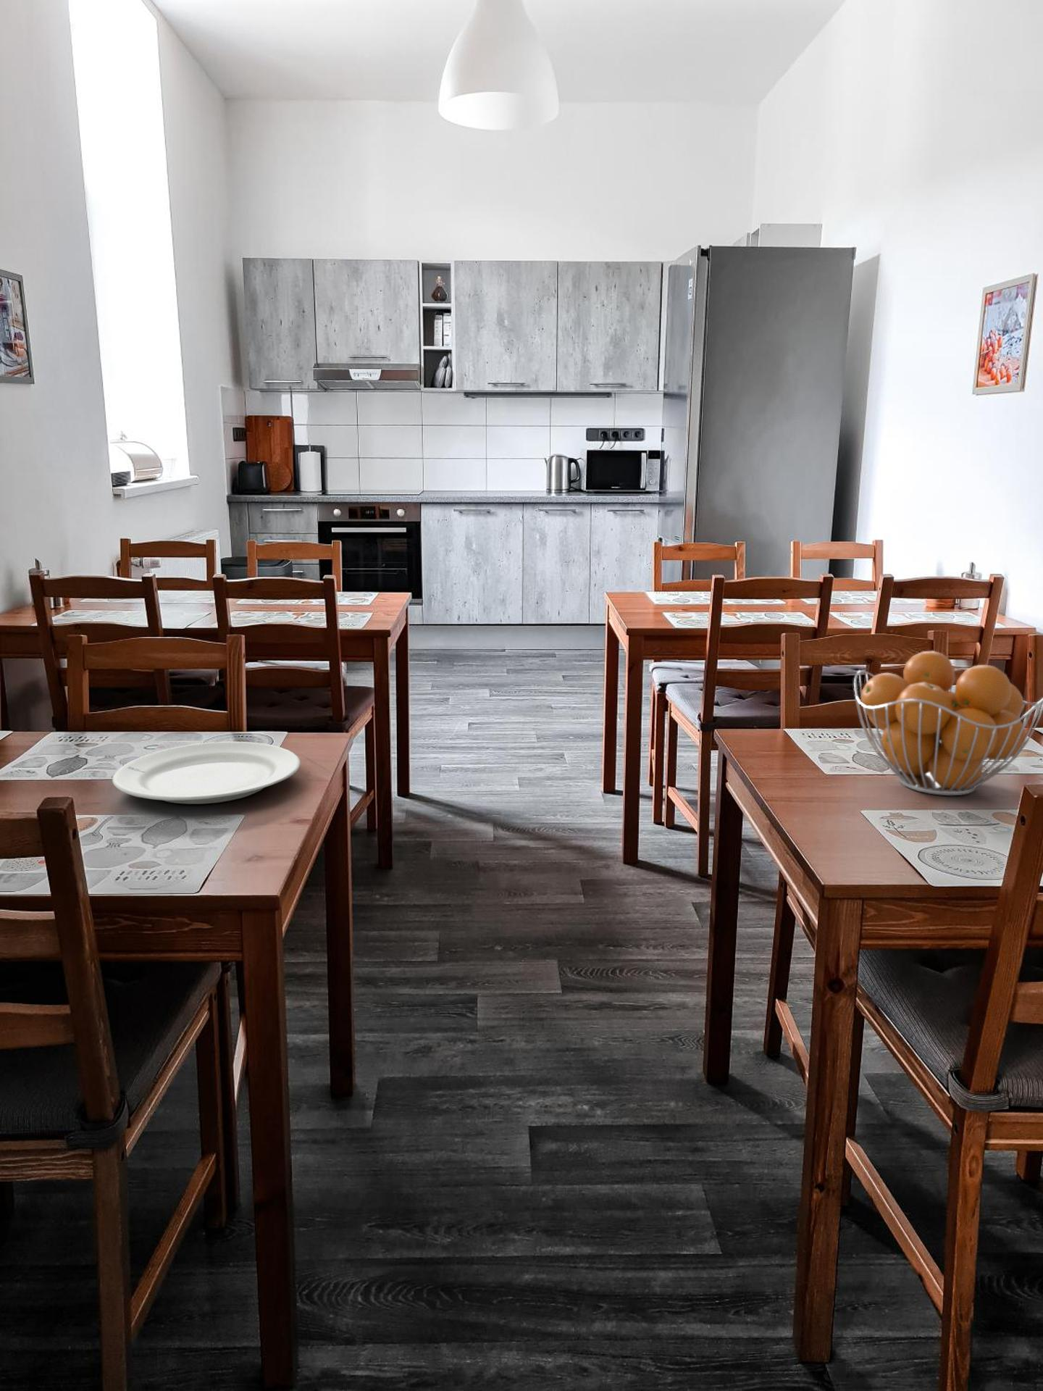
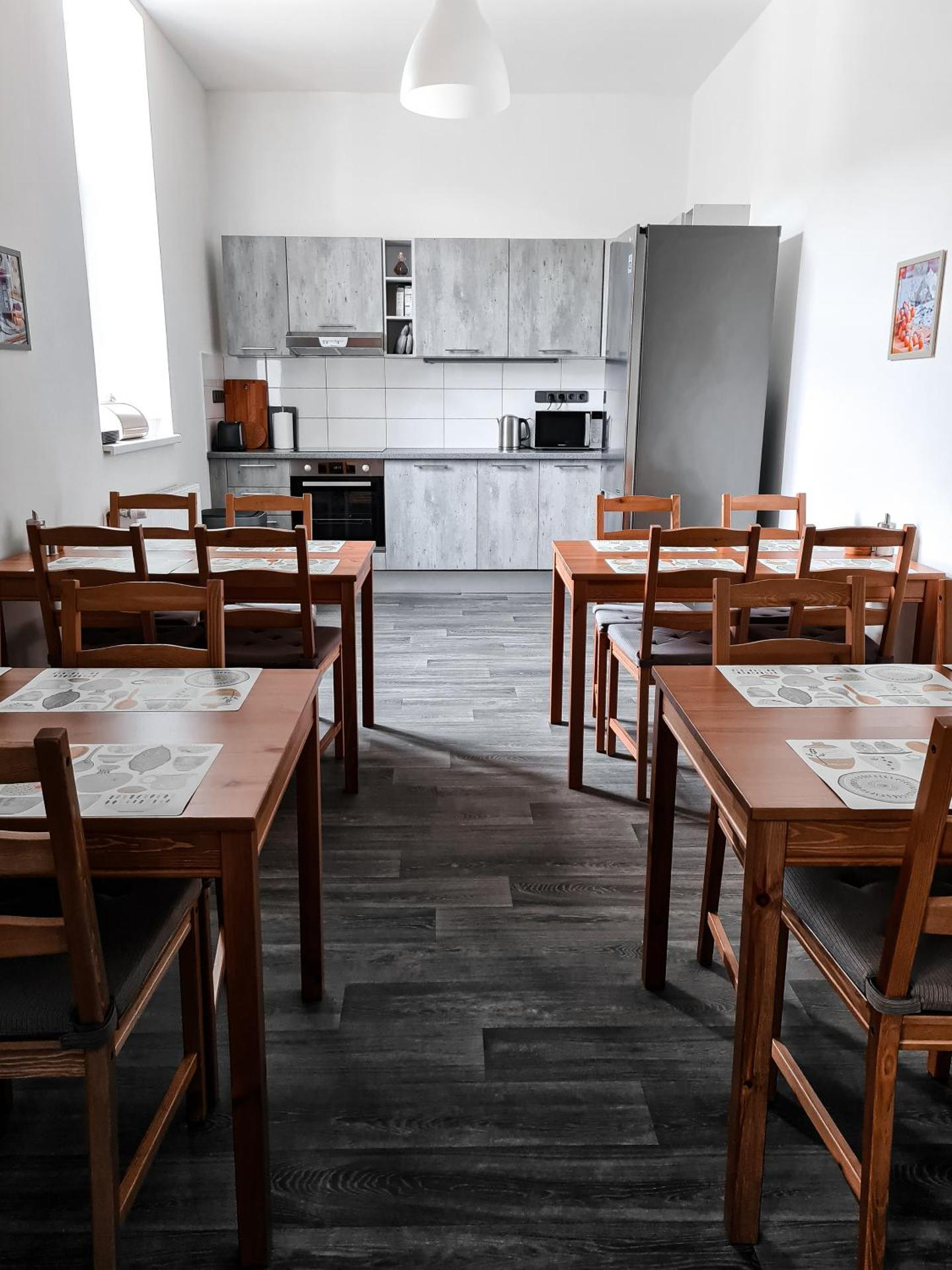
- fruit basket [853,649,1043,796]
- chinaware [112,742,301,805]
